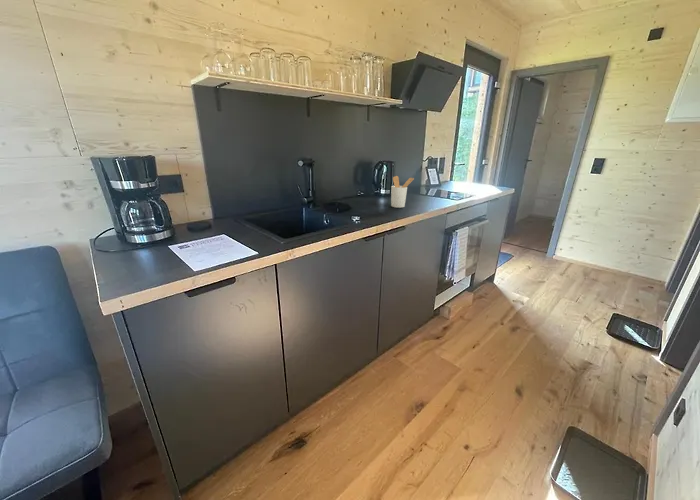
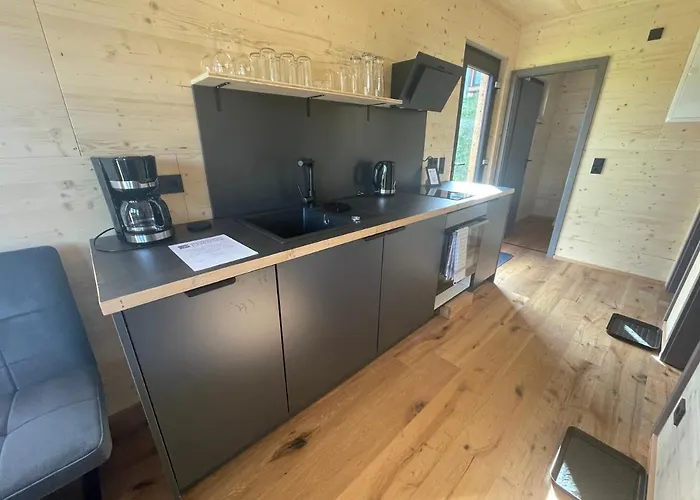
- utensil holder [390,175,415,209]
